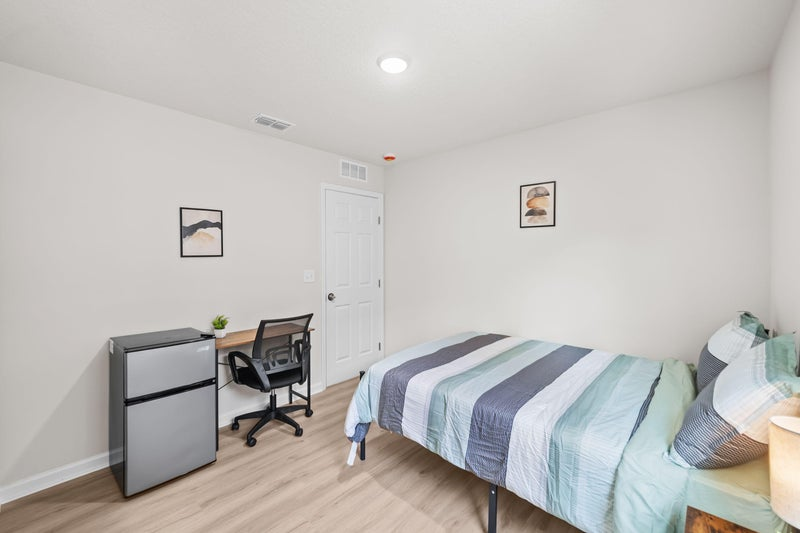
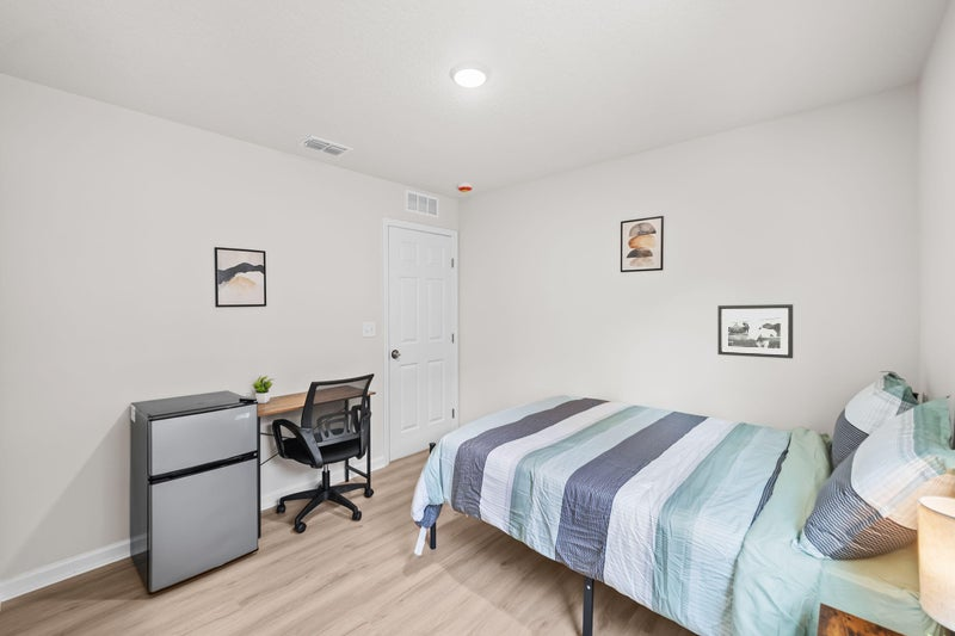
+ picture frame [716,303,794,359]
